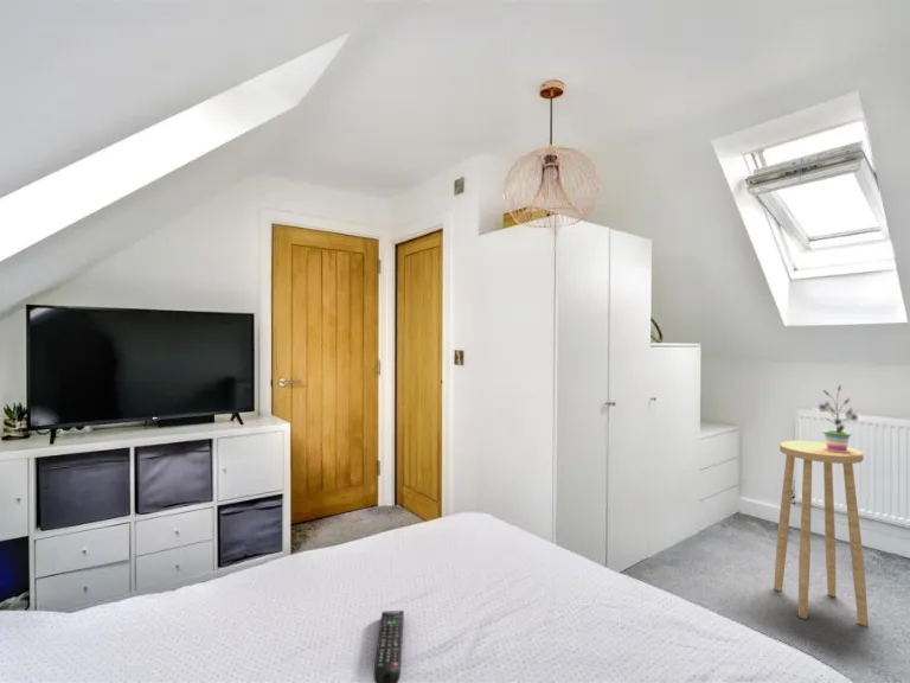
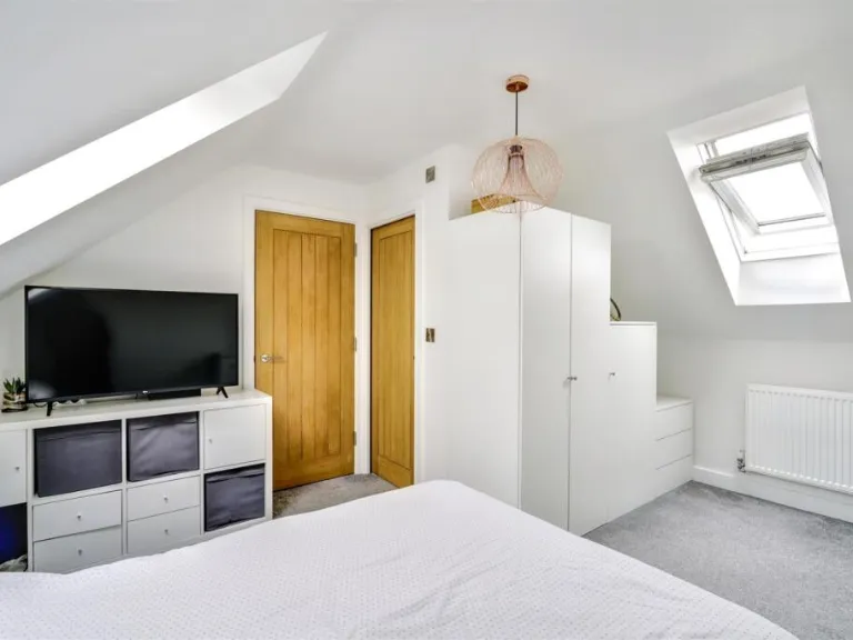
- potted plant [810,384,866,452]
- stool [773,440,870,627]
- remote control [372,609,405,683]
